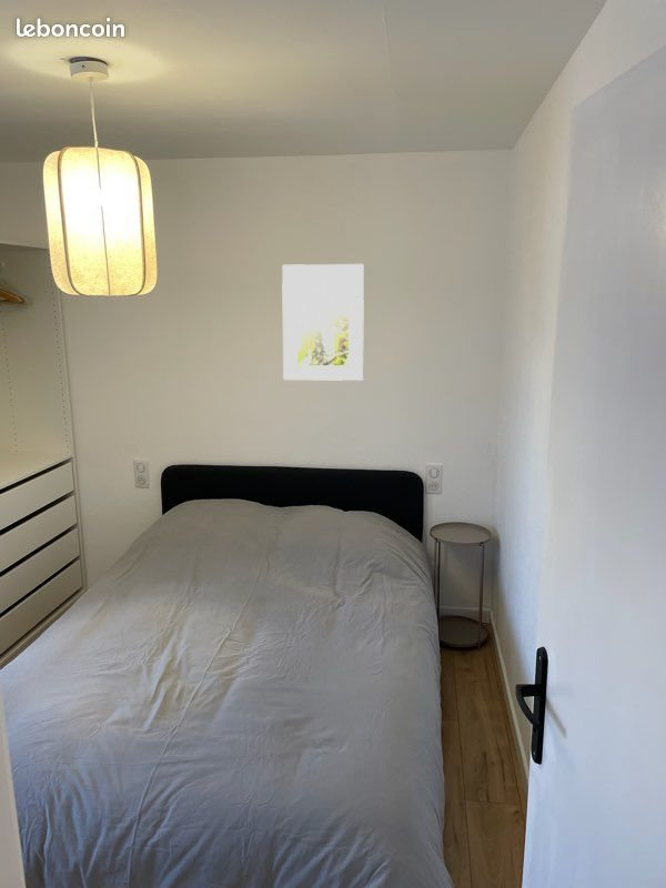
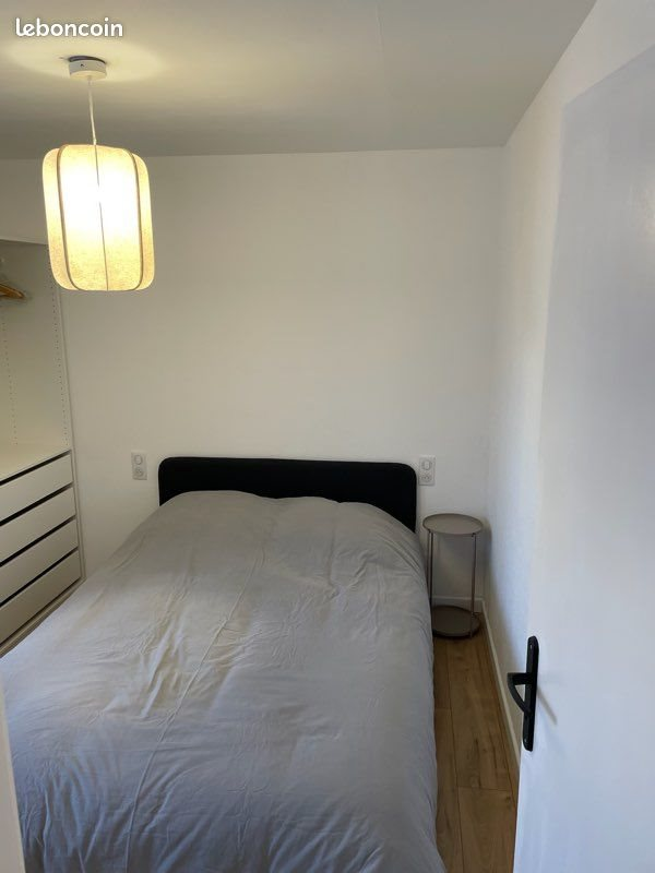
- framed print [281,263,365,382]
